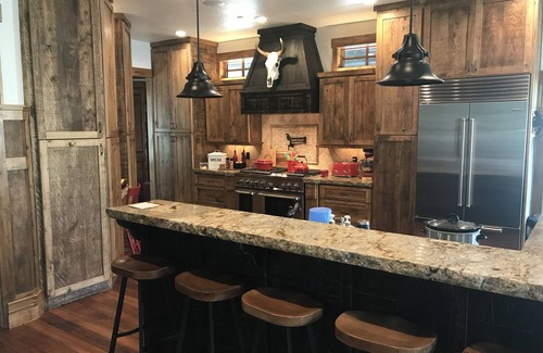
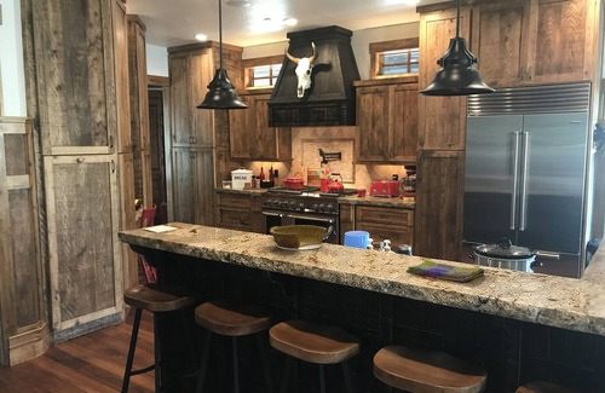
+ bowl [267,224,328,252]
+ dish towel [405,259,485,283]
